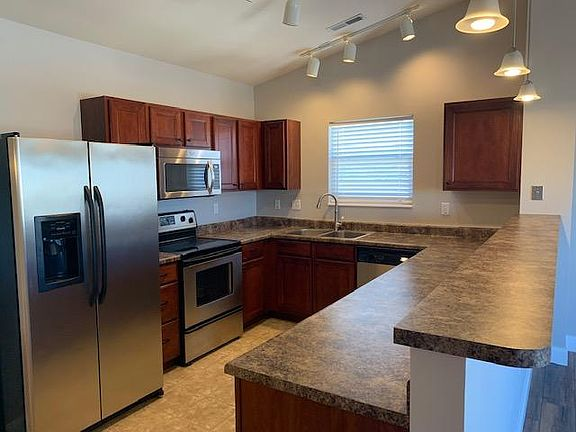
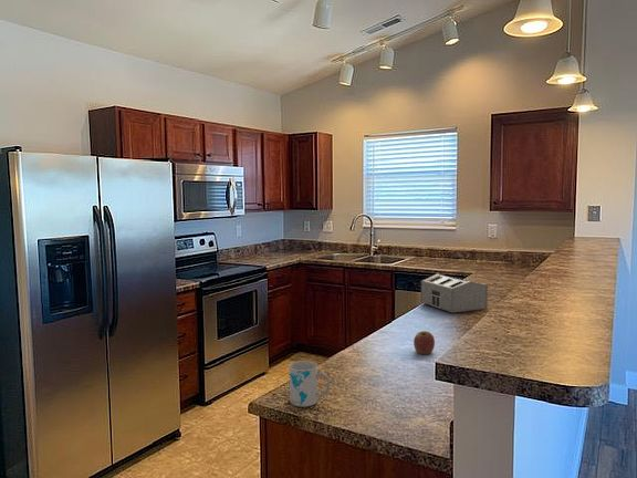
+ toaster [420,273,489,314]
+ mug [289,360,331,408]
+ apple [413,330,436,355]
